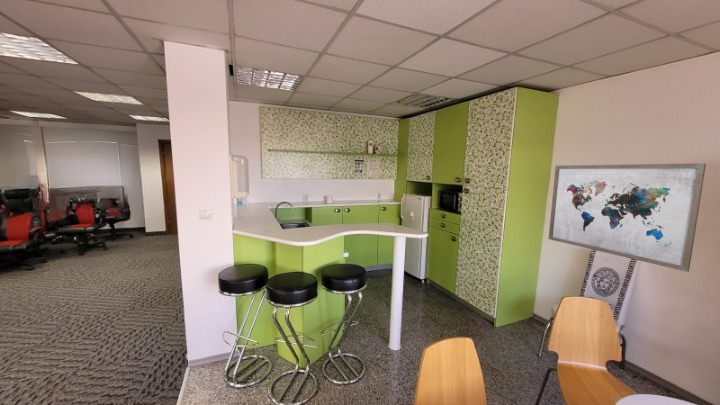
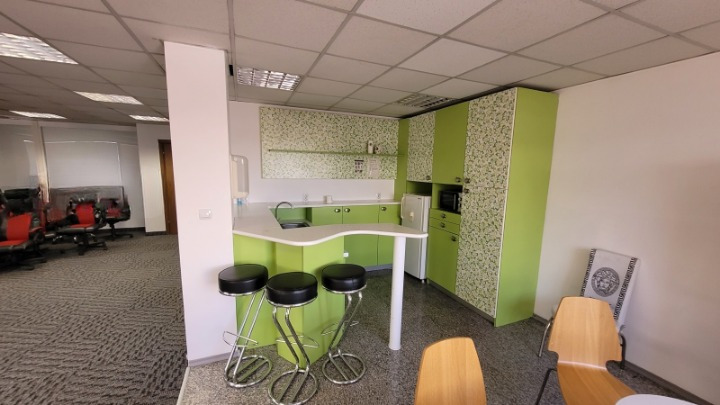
- wall art [548,162,707,273]
